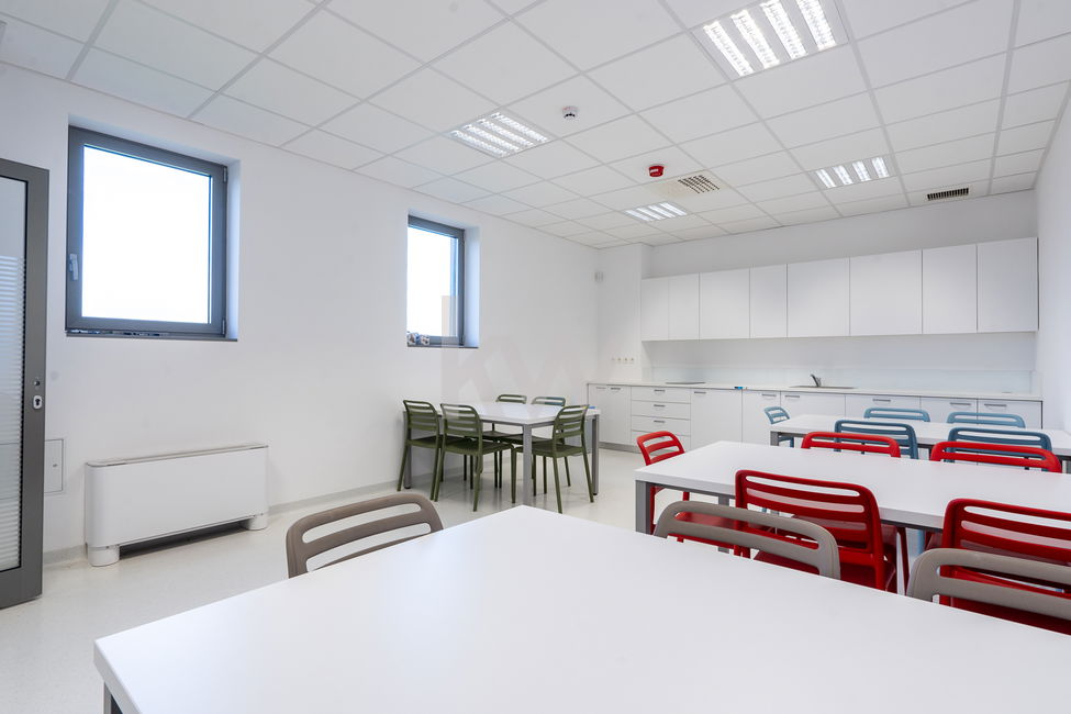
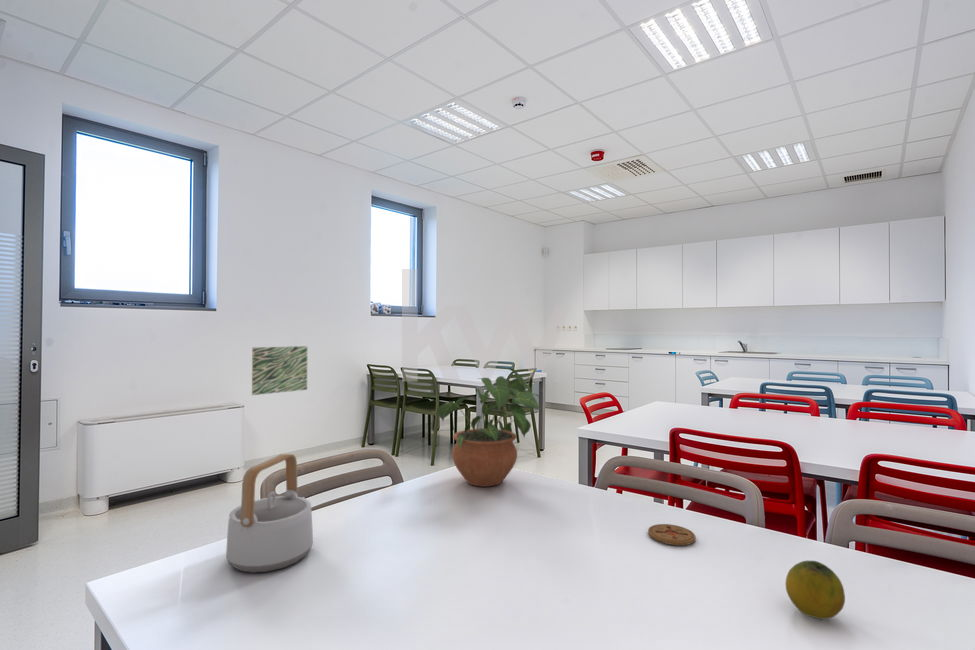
+ fruit [785,560,846,620]
+ potted plant [436,367,541,488]
+ wall art [251,345,308,396]
+ coaster [647,523,697,546]
+ teapot [225,453,314,574]
